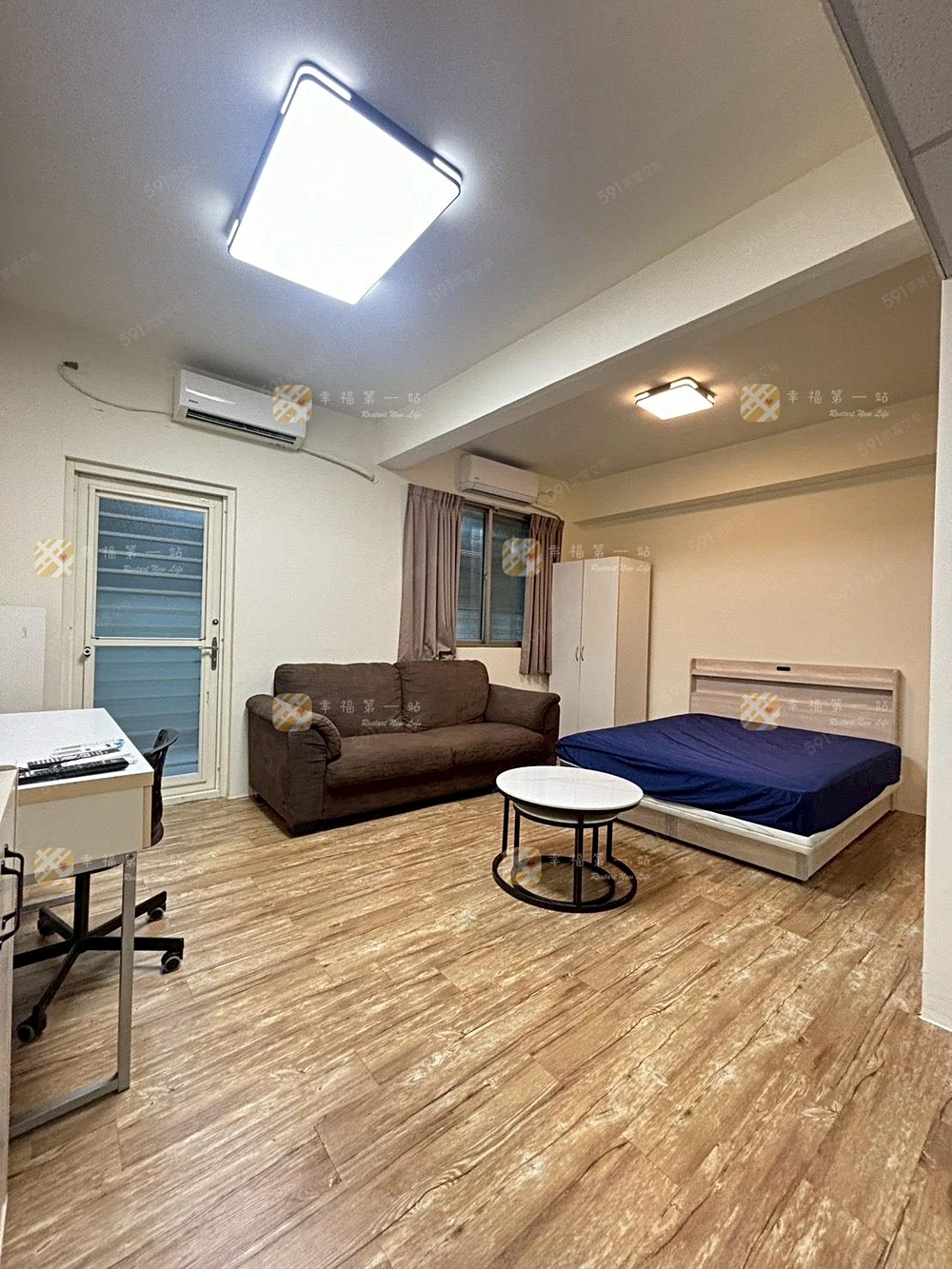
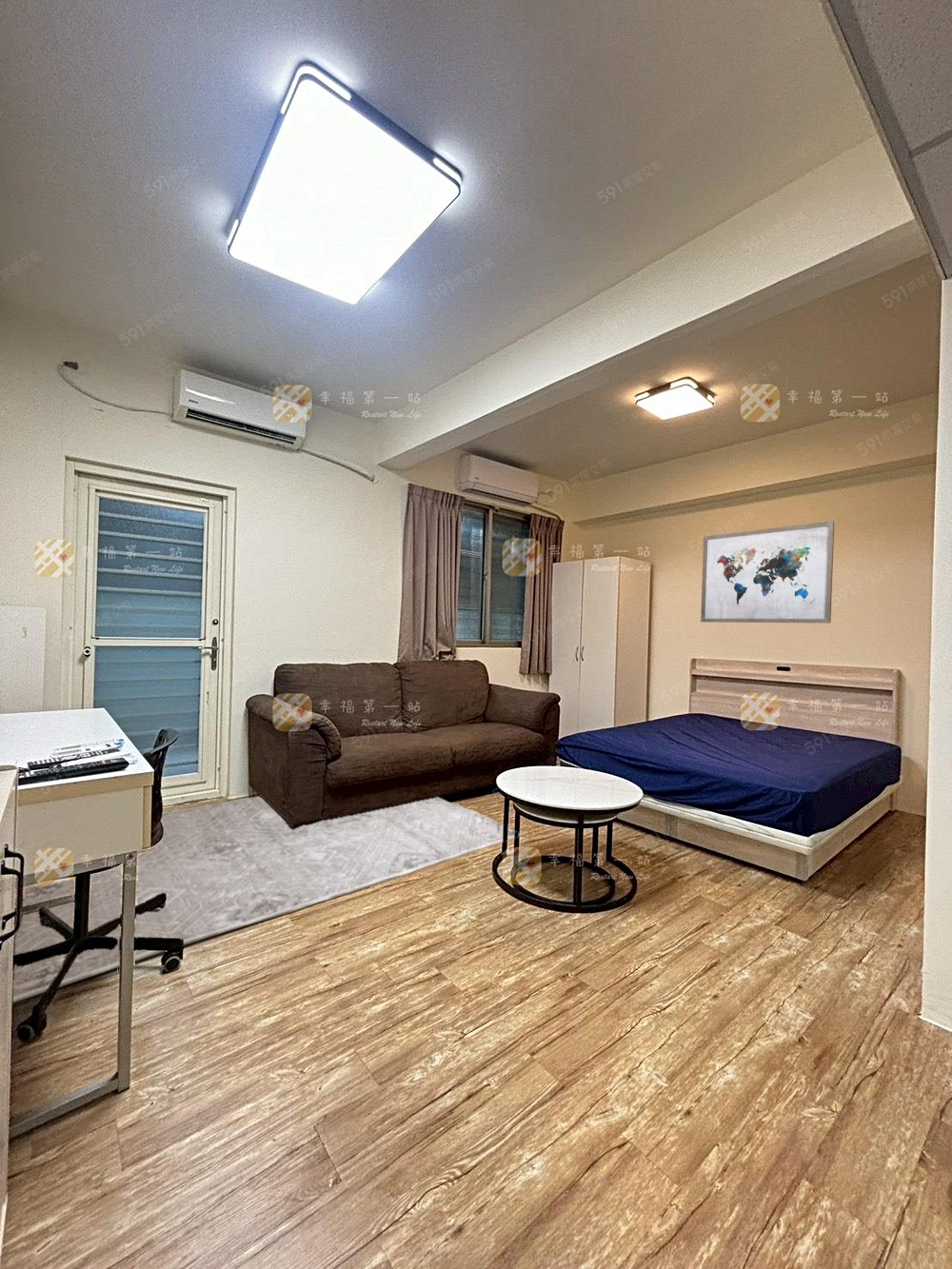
+ rug [12,795,523,1003]
+ wall art [700,520,835,625]
